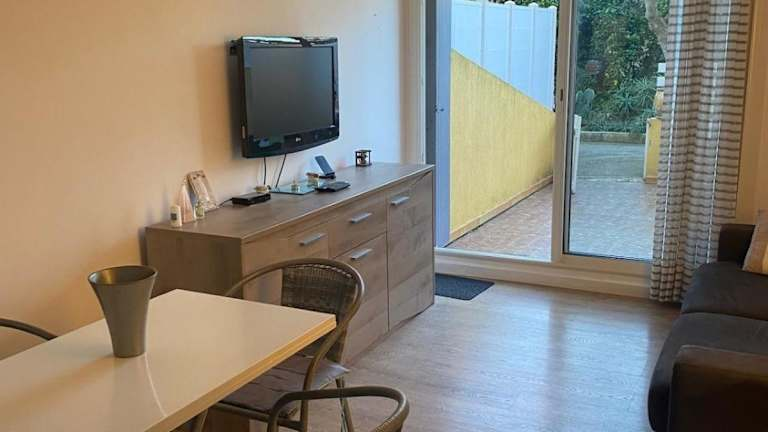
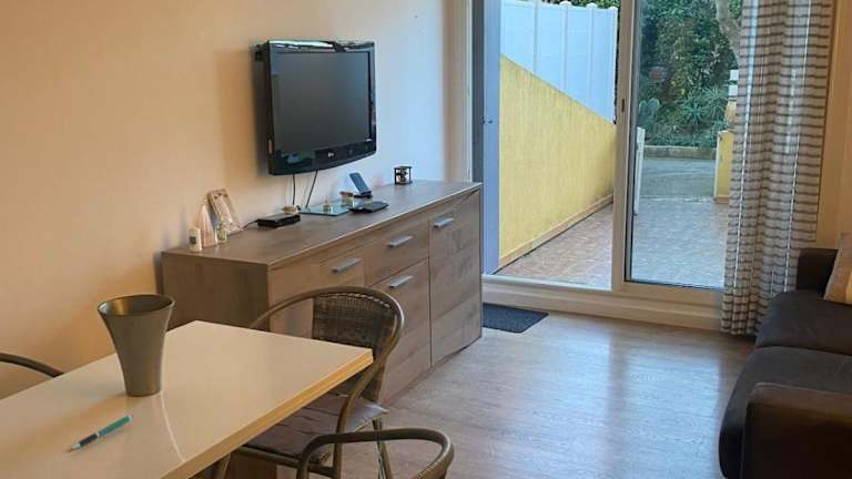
+ pen [71,414,134,450]
